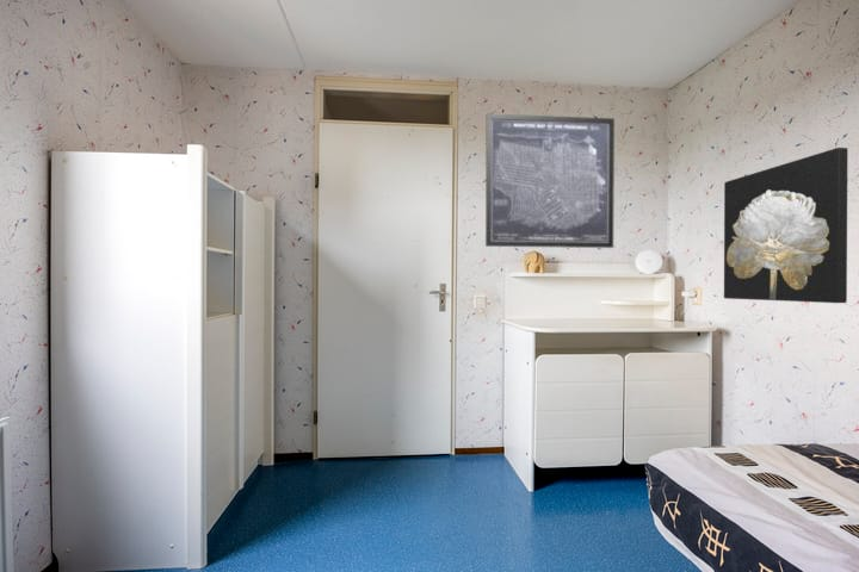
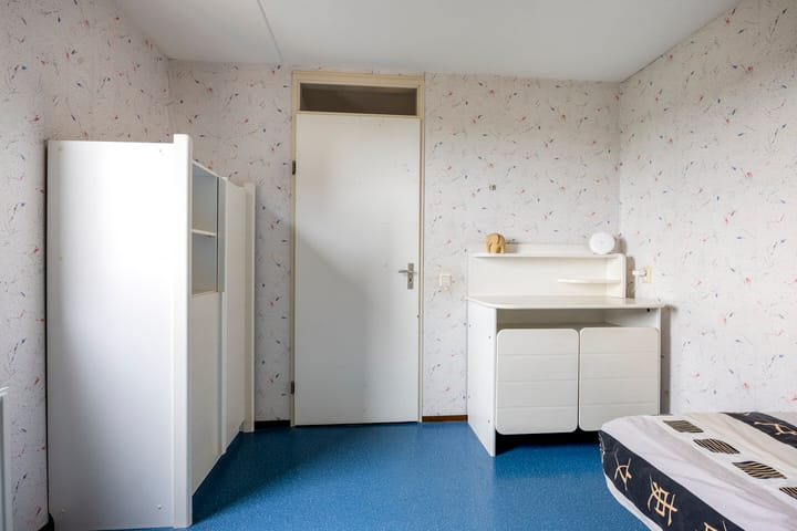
- wall art [484,112,616,249]
- wall art [723,147,849,304]
